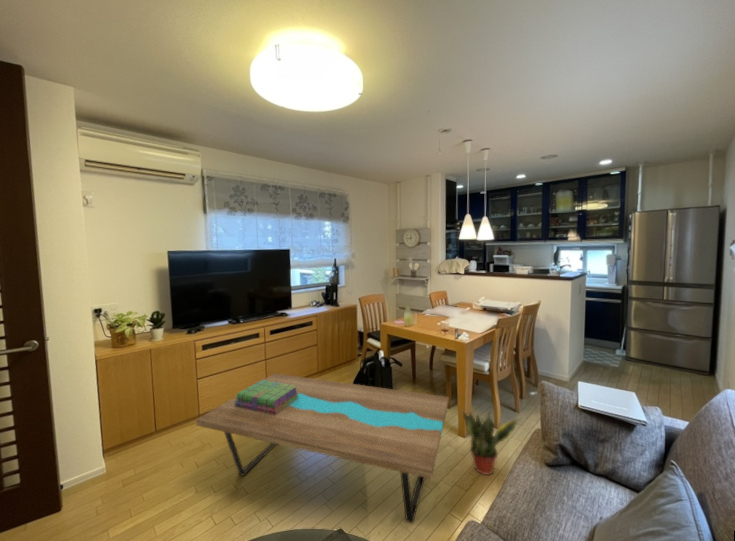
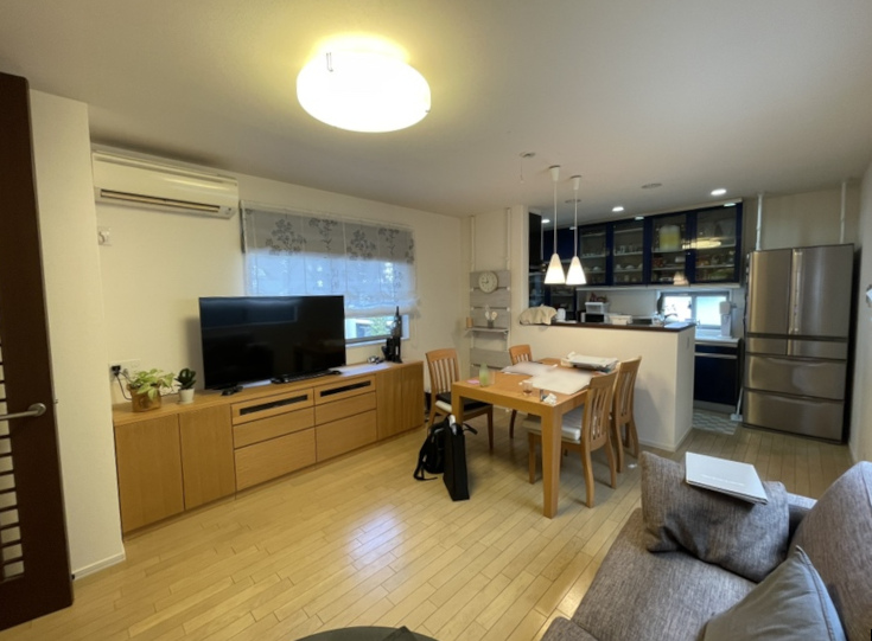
- potted plant [460,409,518,476]
- stack of books [235,379,299,415]
- coffee table [195,372,450,524]
